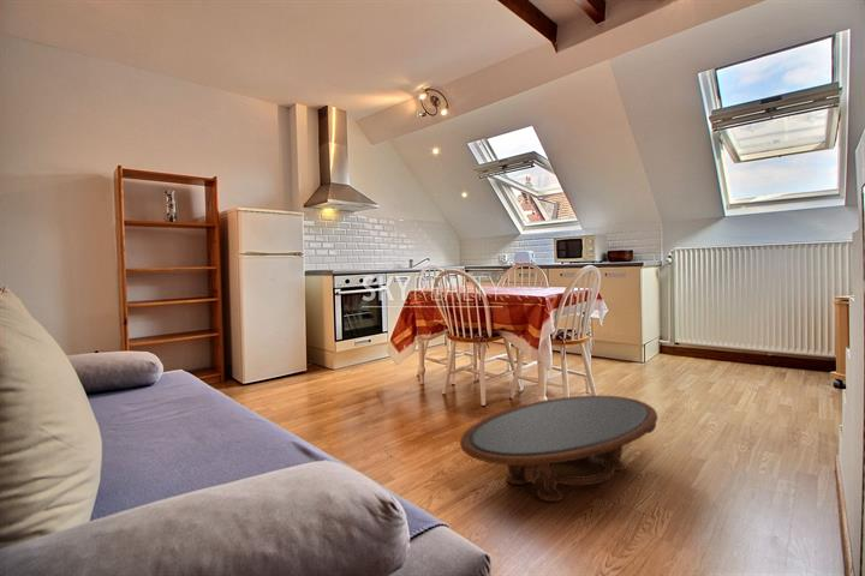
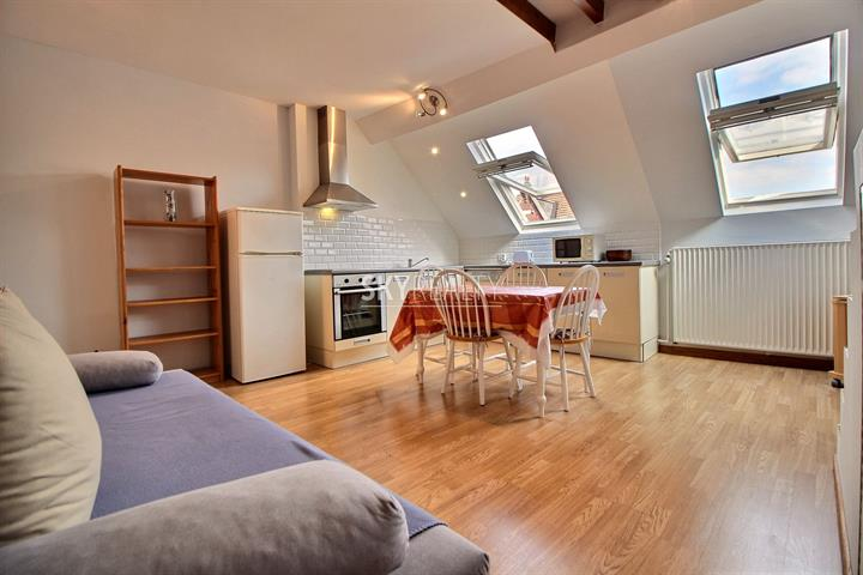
- coffee table [459,395,658,503]
